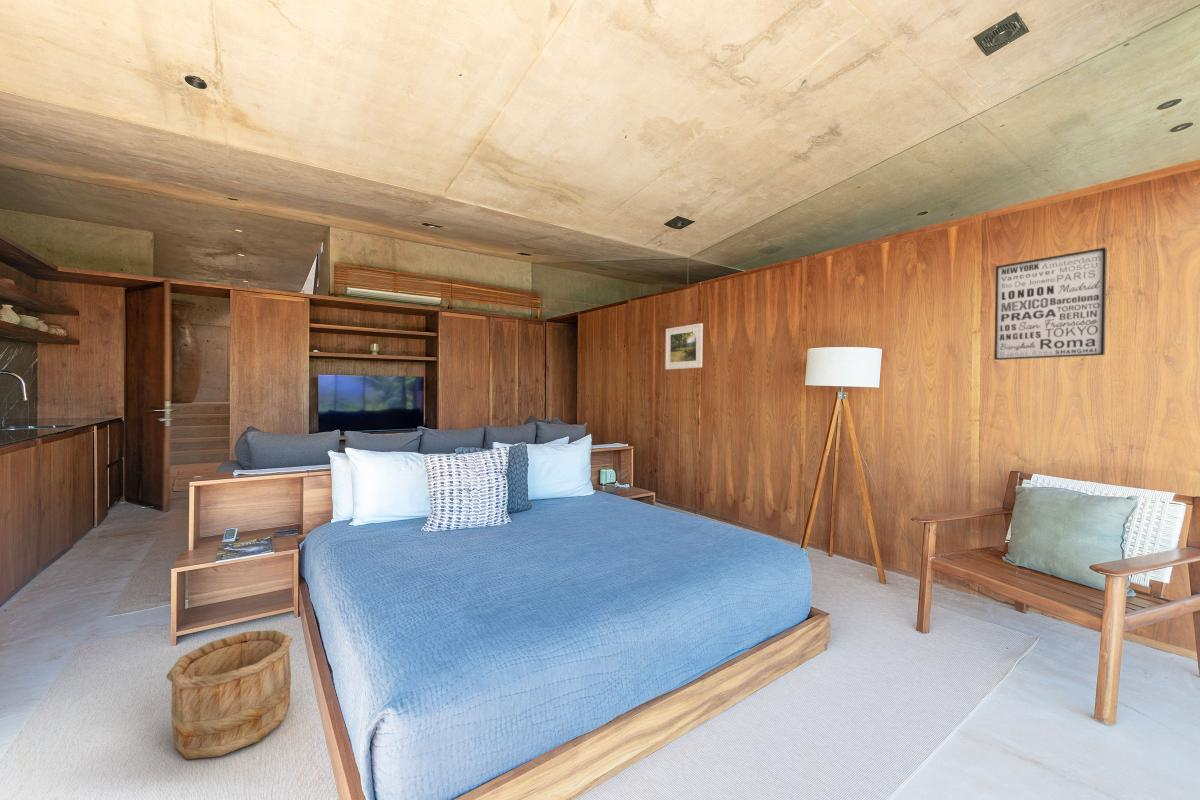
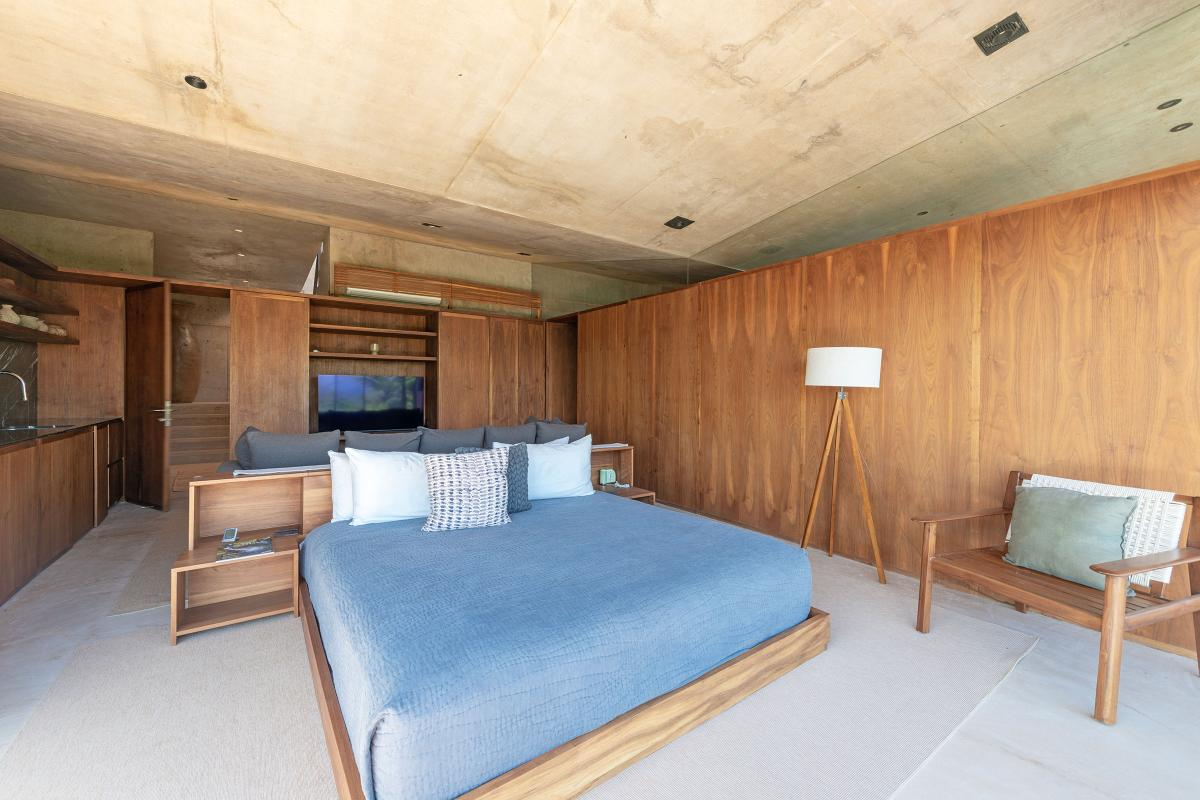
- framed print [664,322,704,370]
- wall art [993,247,1108,361]
- wooden bucket [165,629,293,761]
